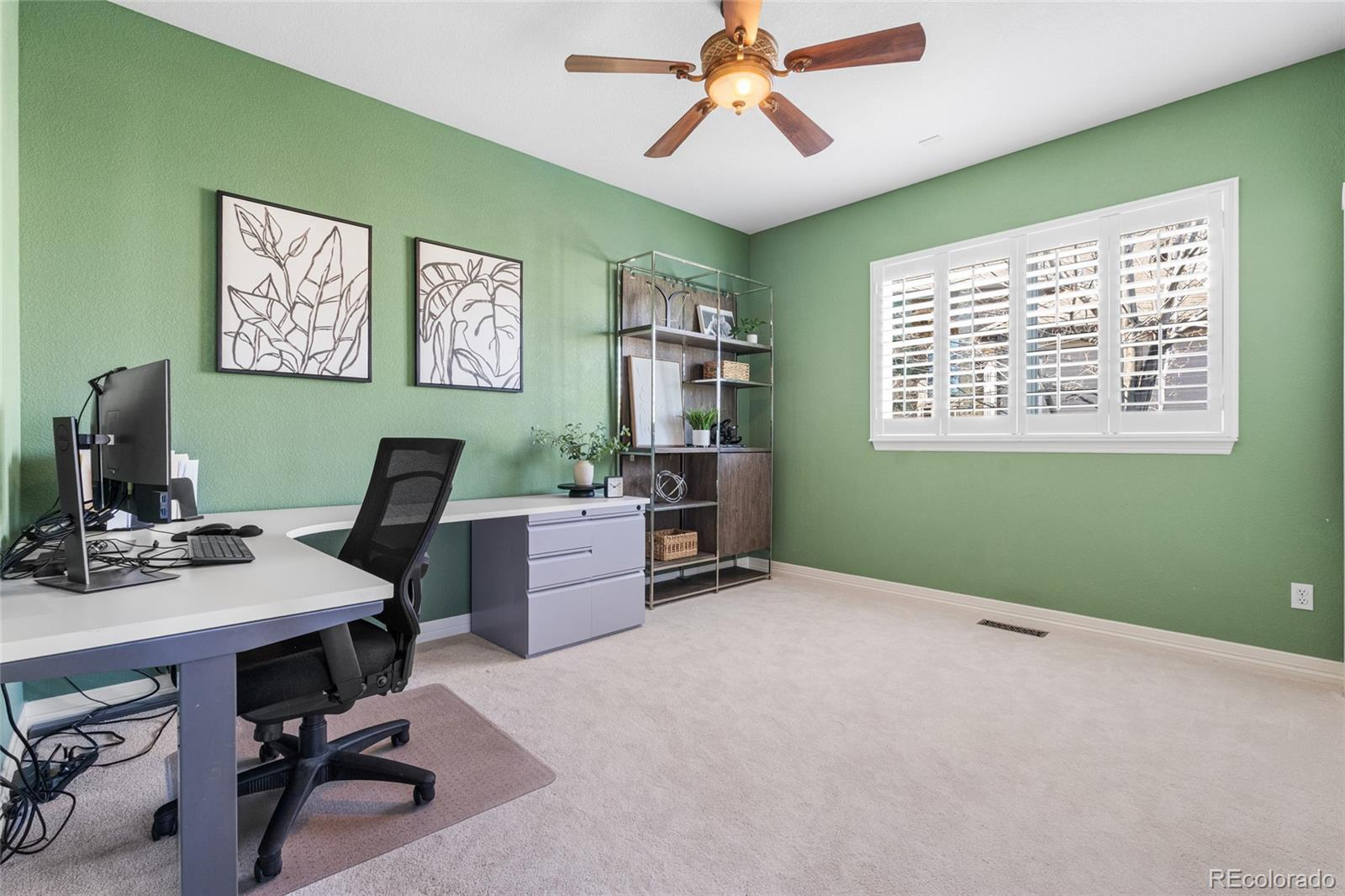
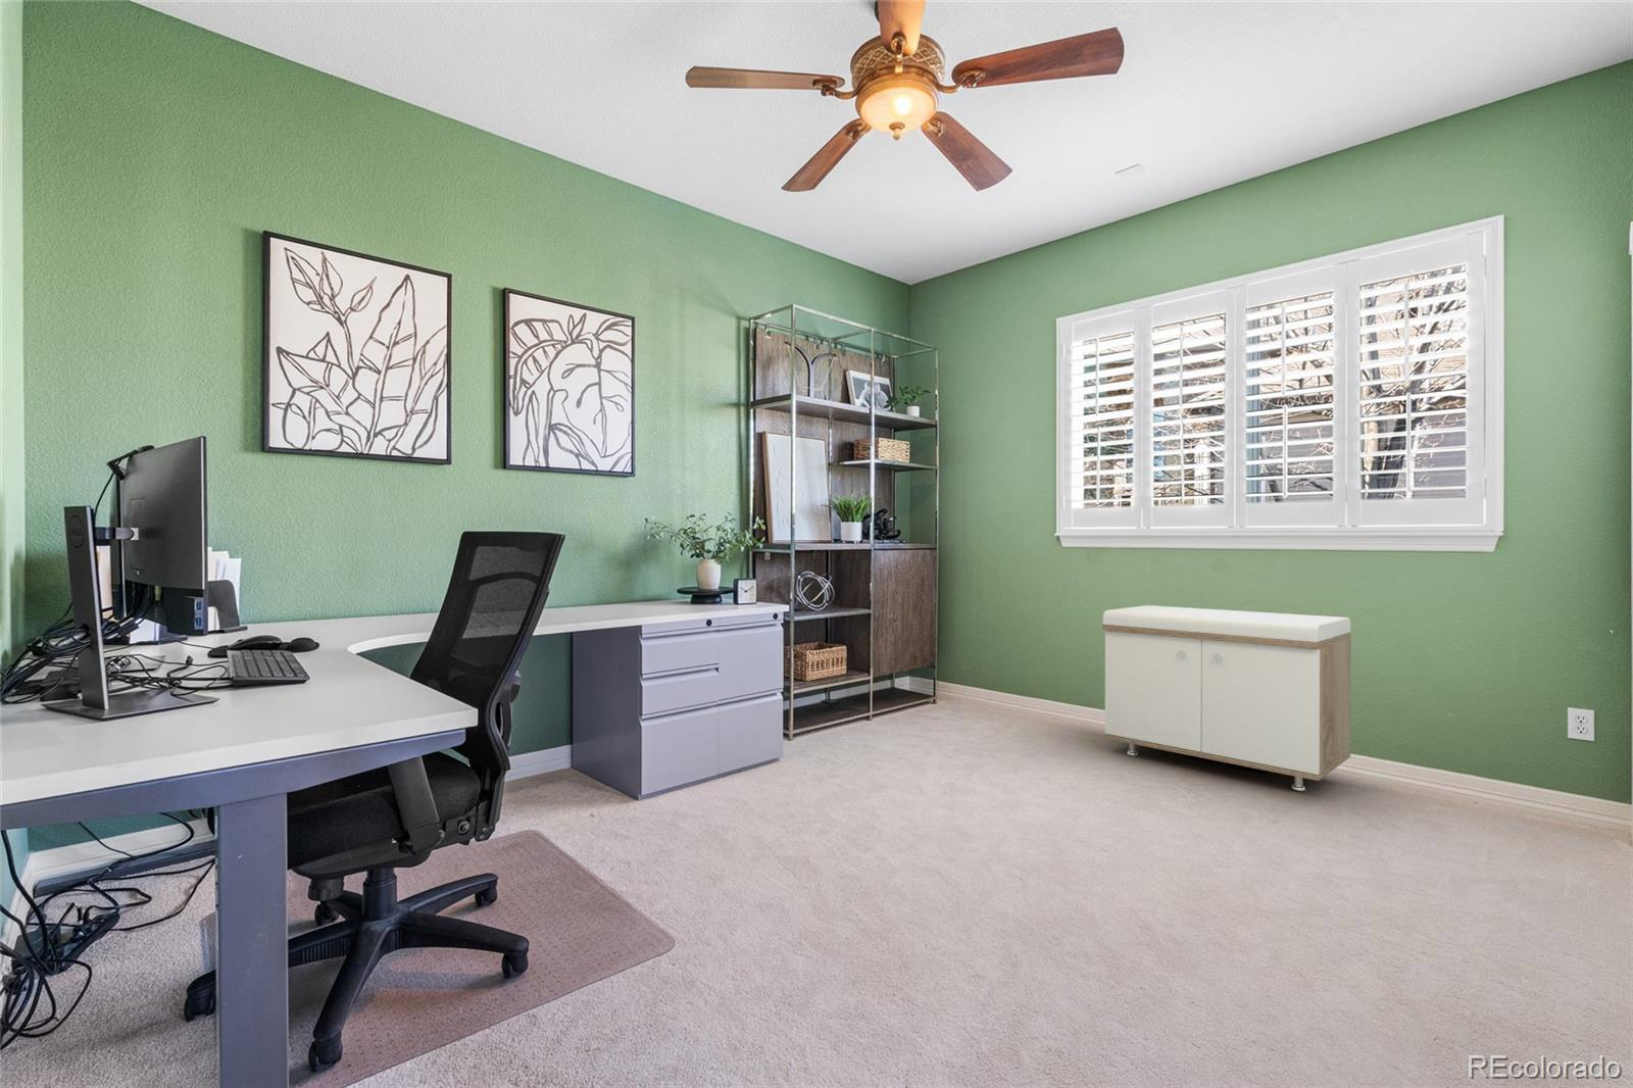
+ storage bench [1101,605,1351,792]
